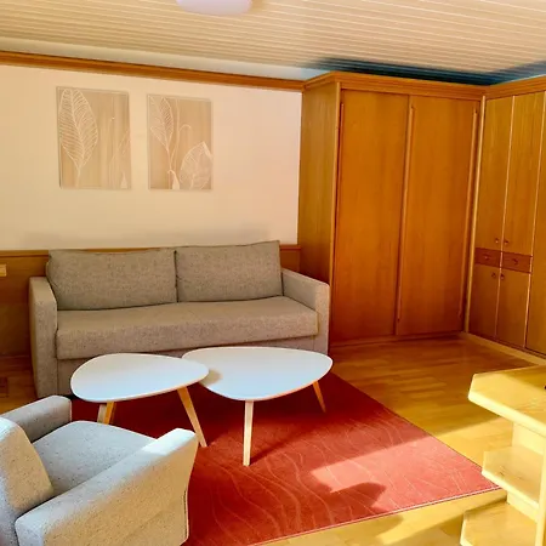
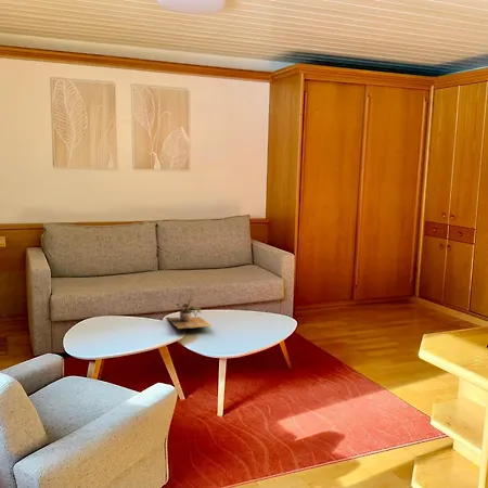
+ succulent plant [166,296,214,330]
